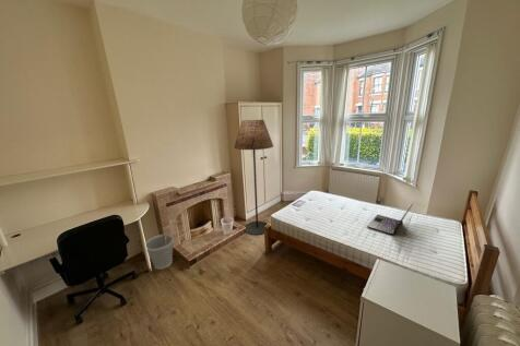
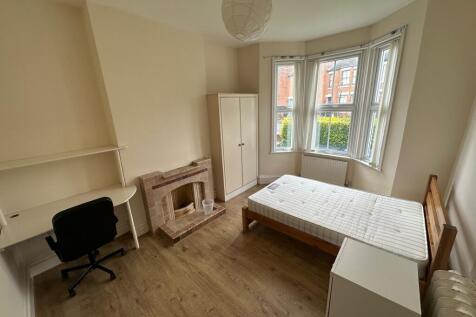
- laptop [366,203,414,237]
- floor lamp [233,119,274,236]
- wastebasket [145,234,175,271]
